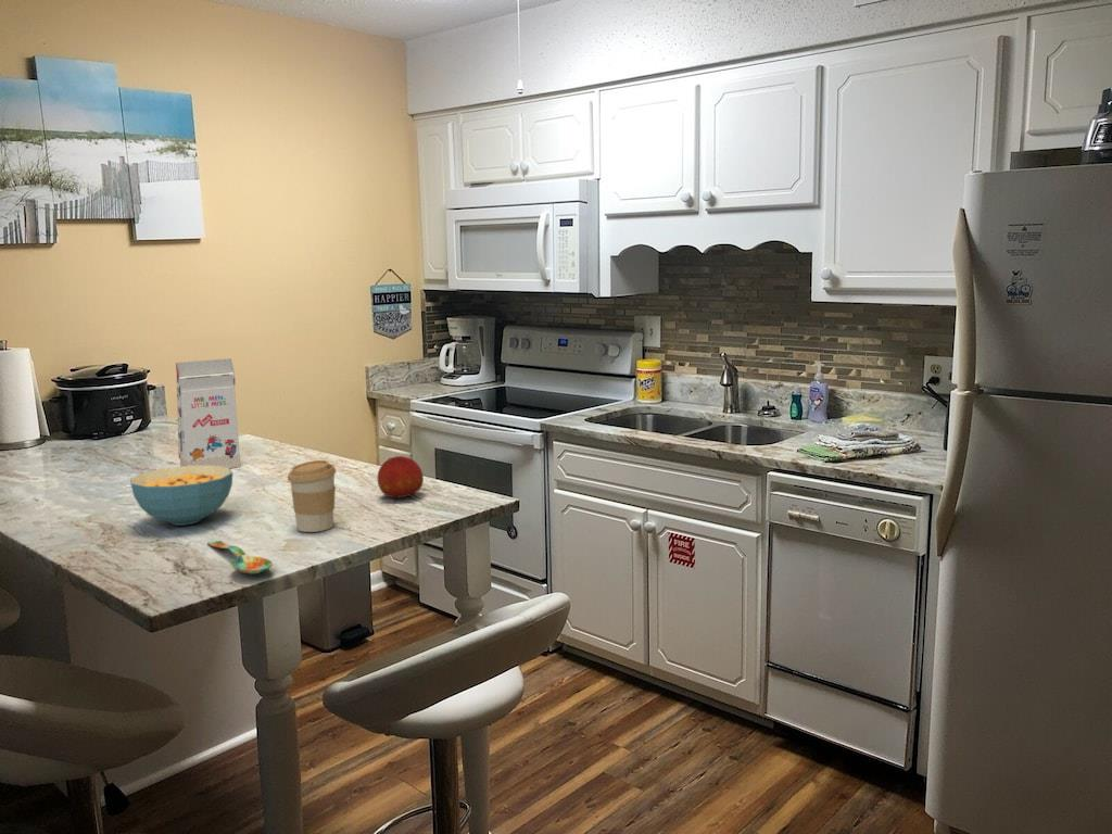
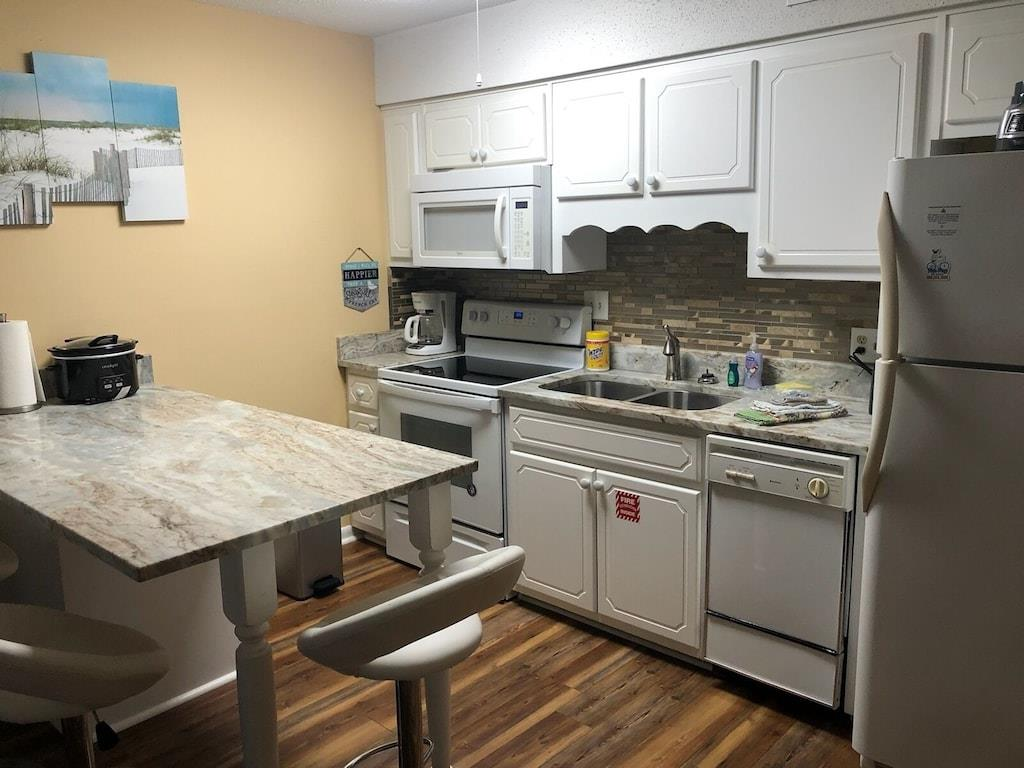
- cereal bowl [129,466,233,527]
- coffee cup [287,459,337,533]
- spoon [206,540,274,574]
- fruit [377,455,425,502]
- gift box [175,357,242,469]
